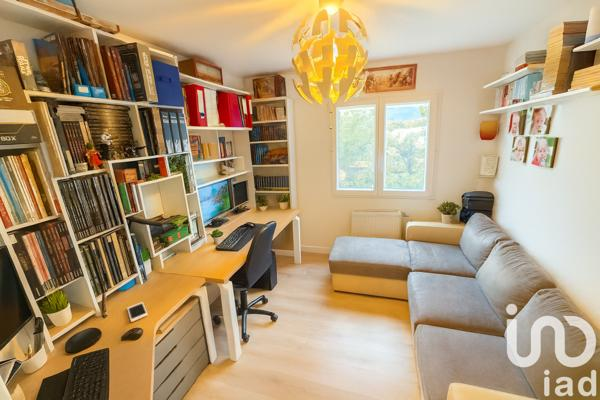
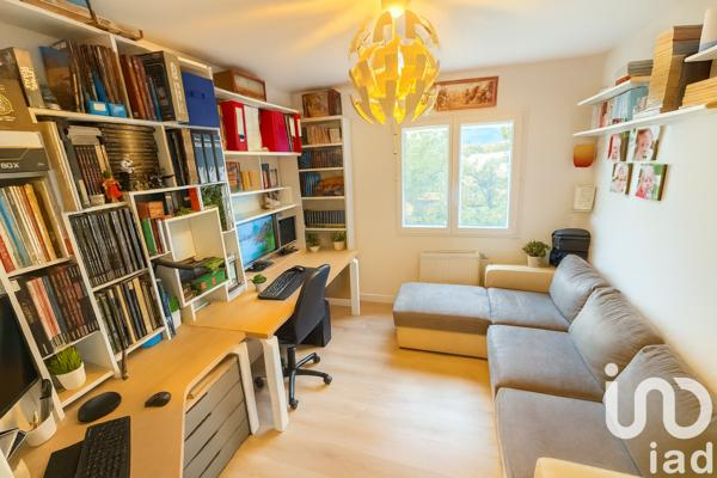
- cell phone [126,301,149,323]
